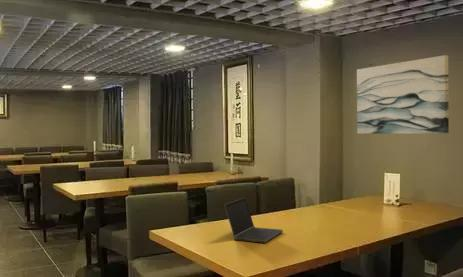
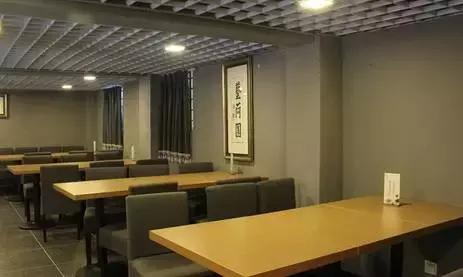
- laptop computer [223,197,284,244]
- wall art [356,54,450,135]
